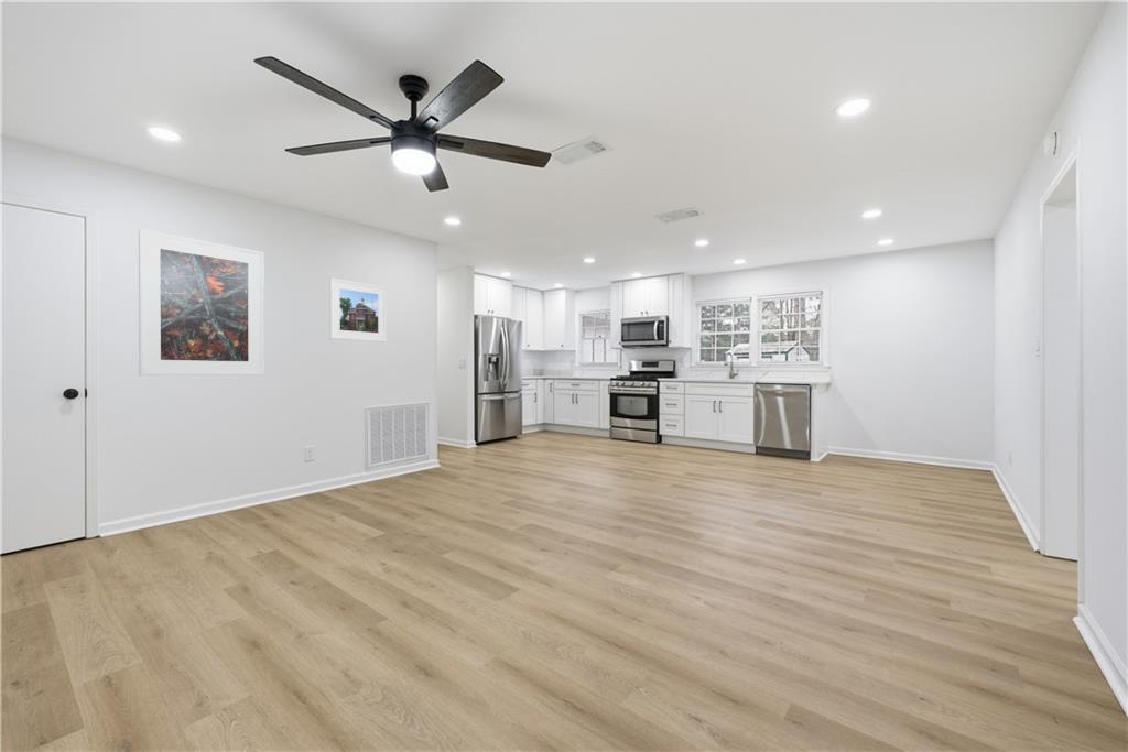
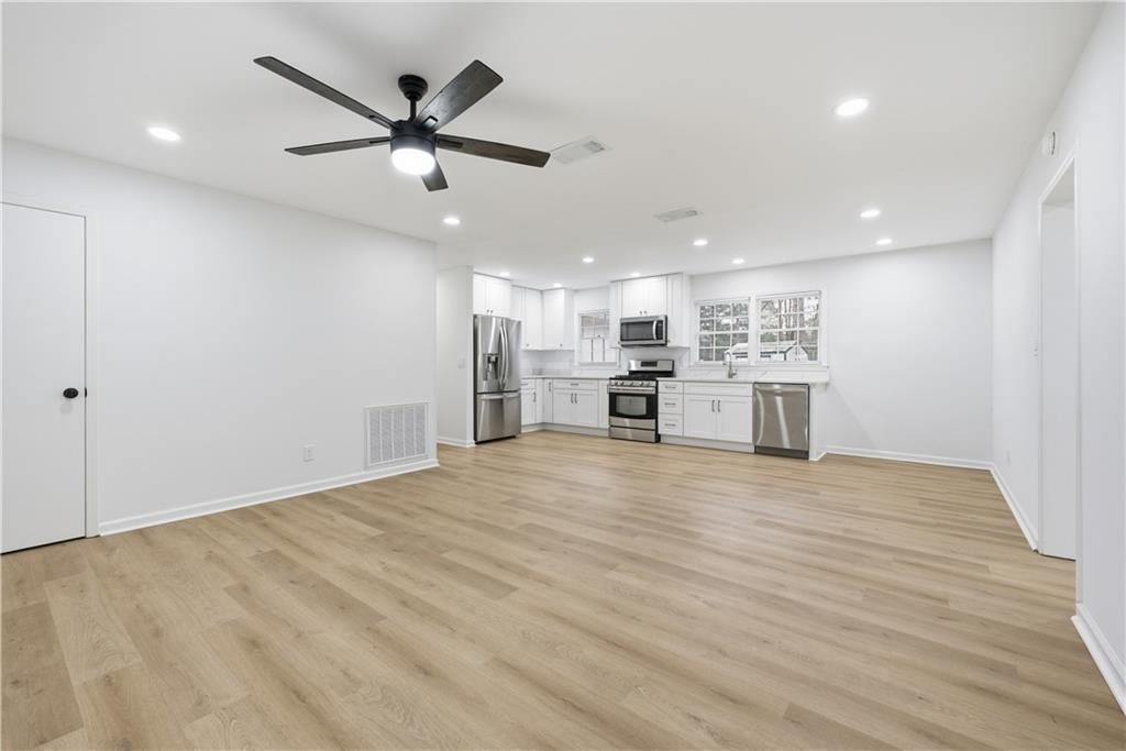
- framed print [328,276,388,344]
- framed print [138,228,265,377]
